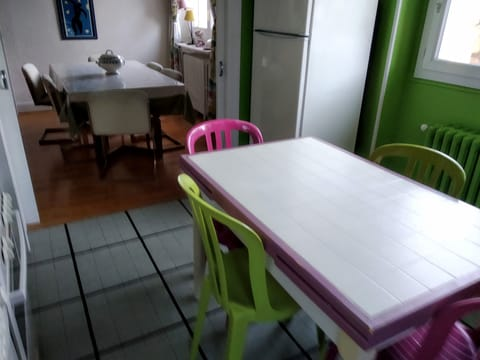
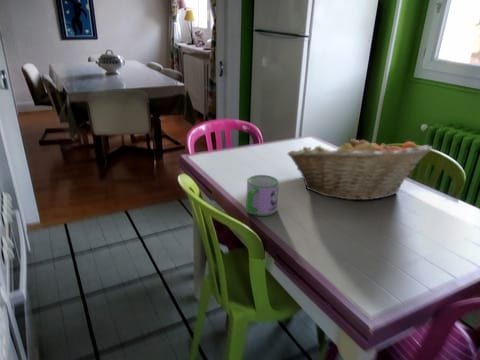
+ fruit basket [286,135,433,201]
+ mug [245,174,280,217]
